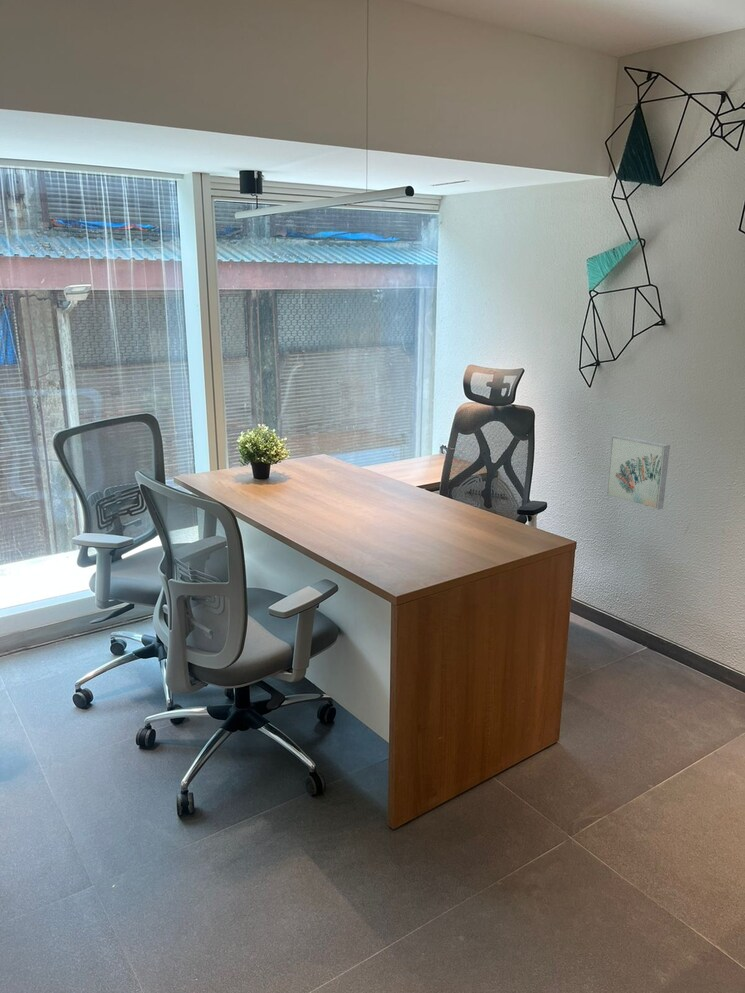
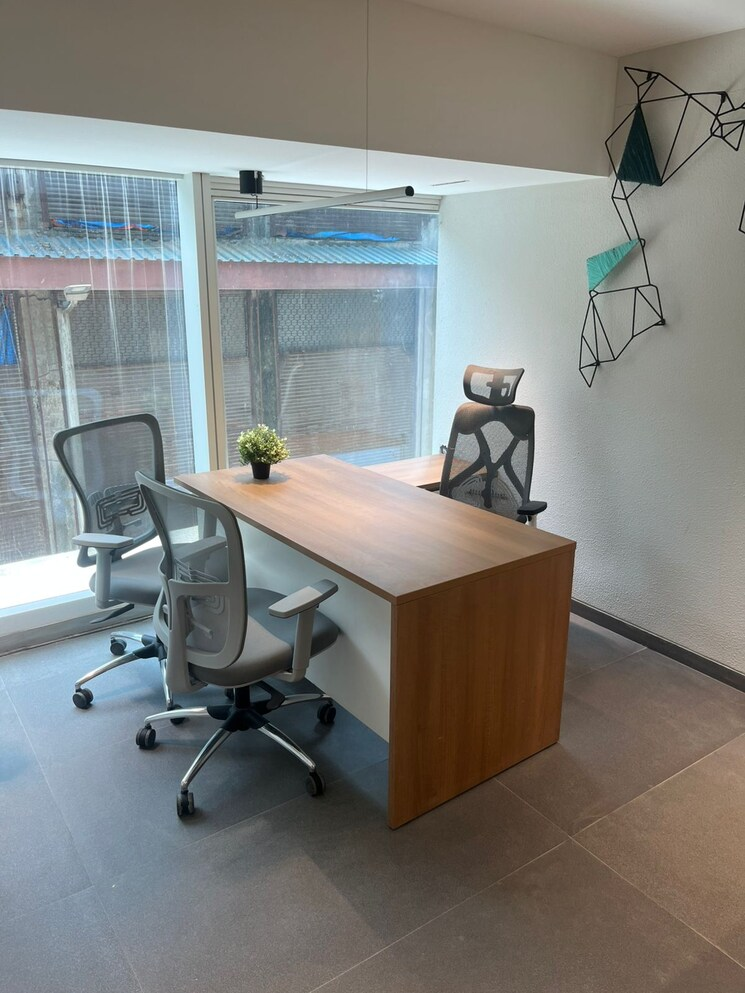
- wall art [605,434,671,511]
